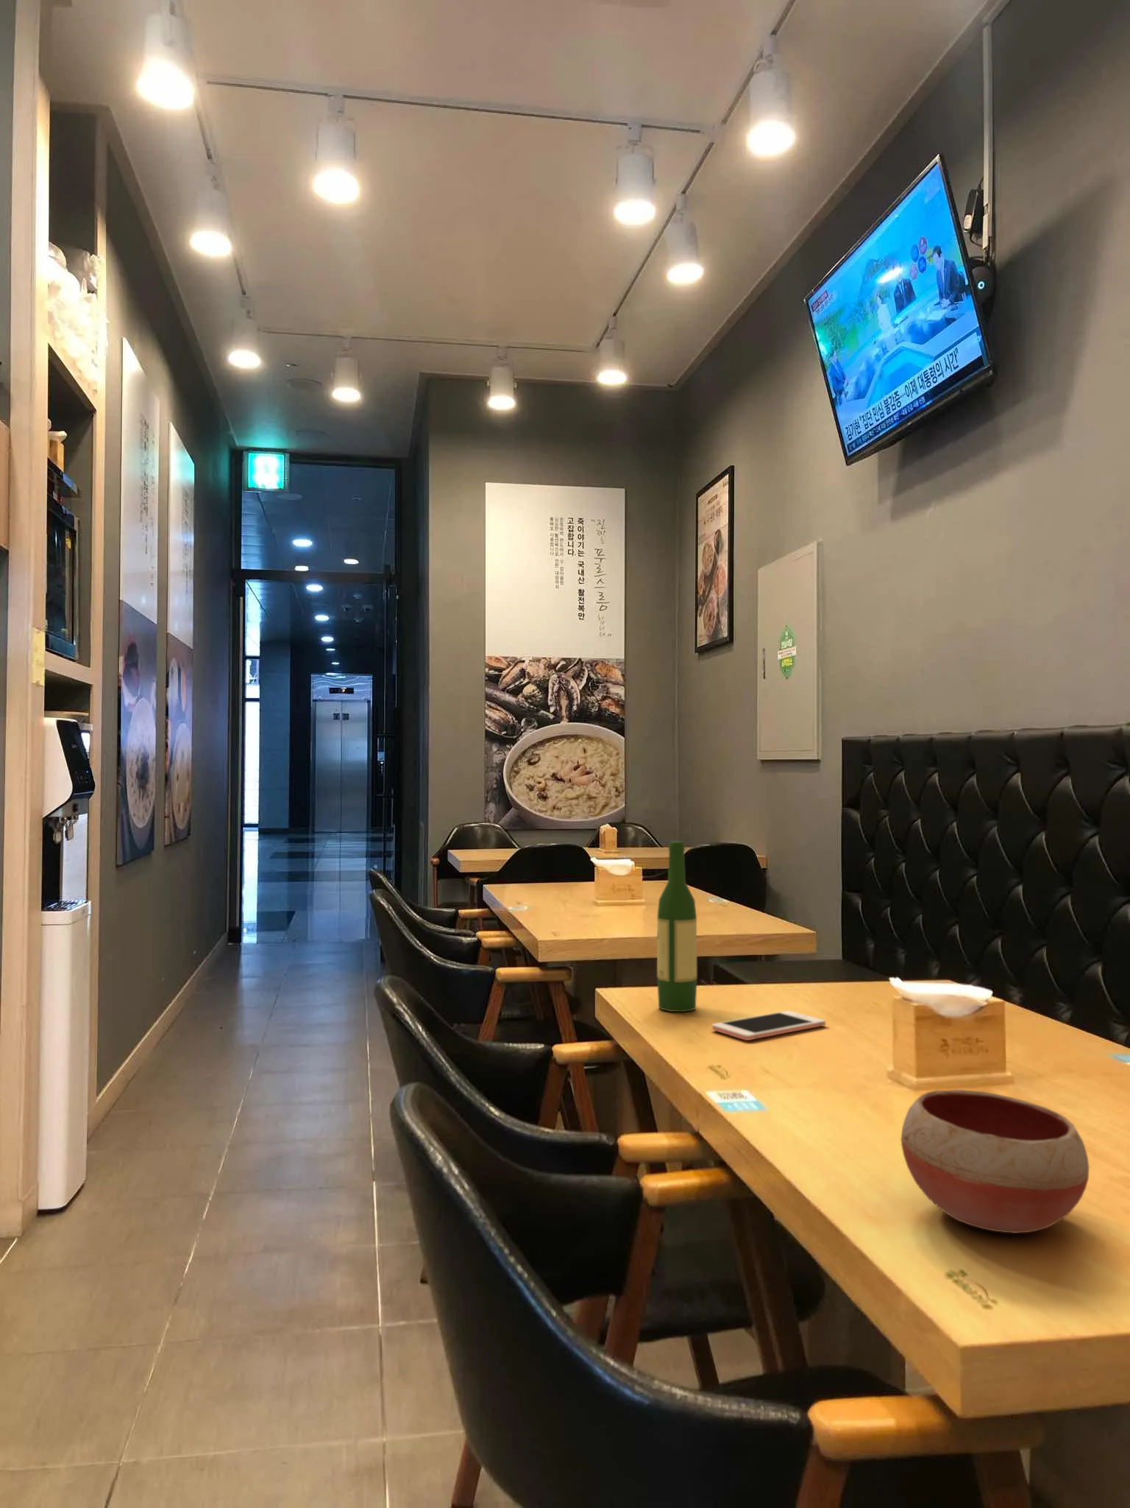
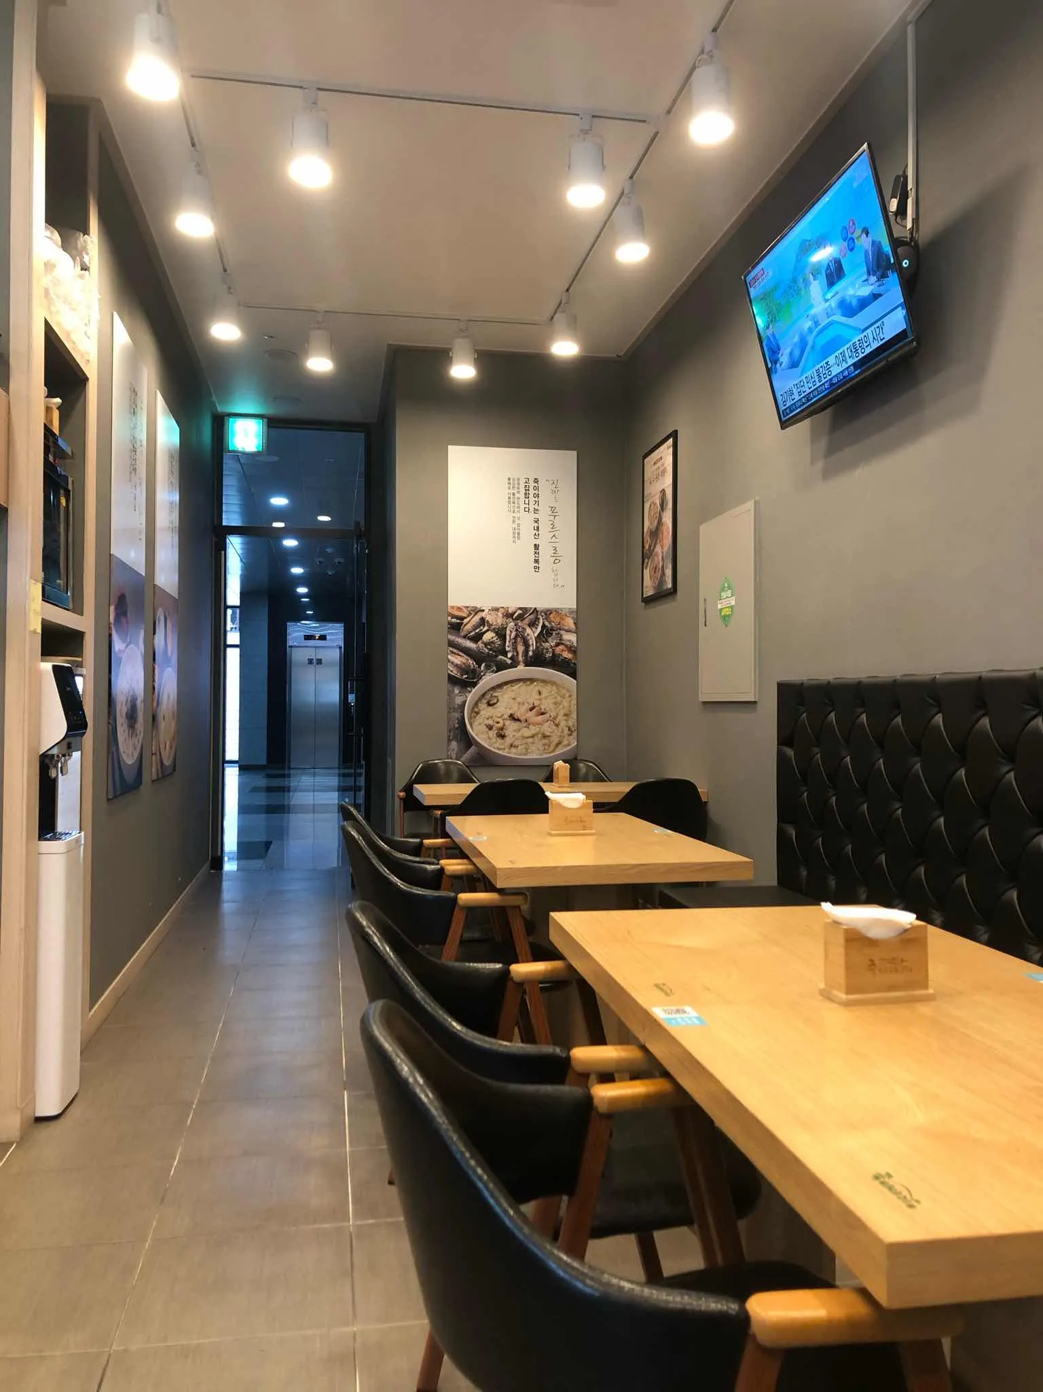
- wine bottle [656,841,698,1013]
- bowl [901,1089,1091,1234]
- cell phone [711,1010,826,1041]
